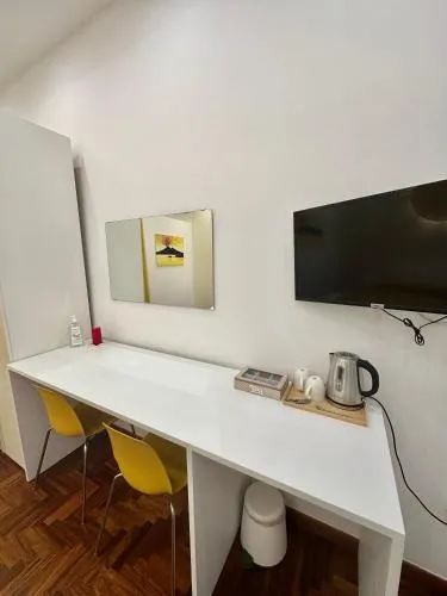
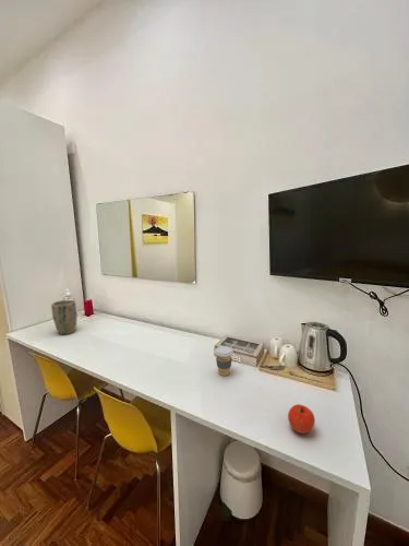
+ plant pot [50,299,79,336]
+ coffee cup [214,345,234,377]
+ apple [287,403,316,435]
